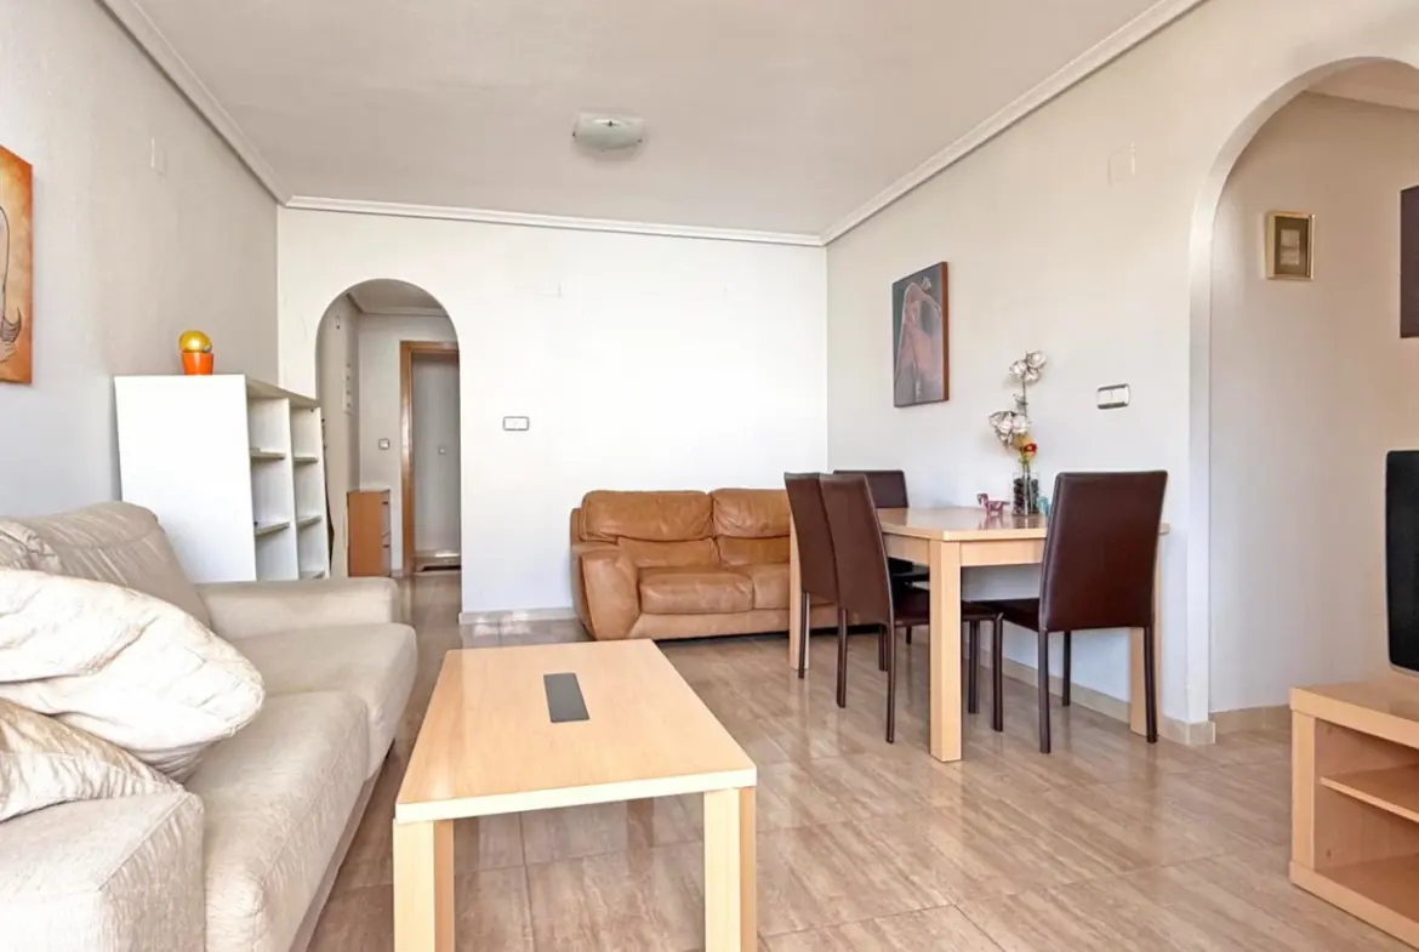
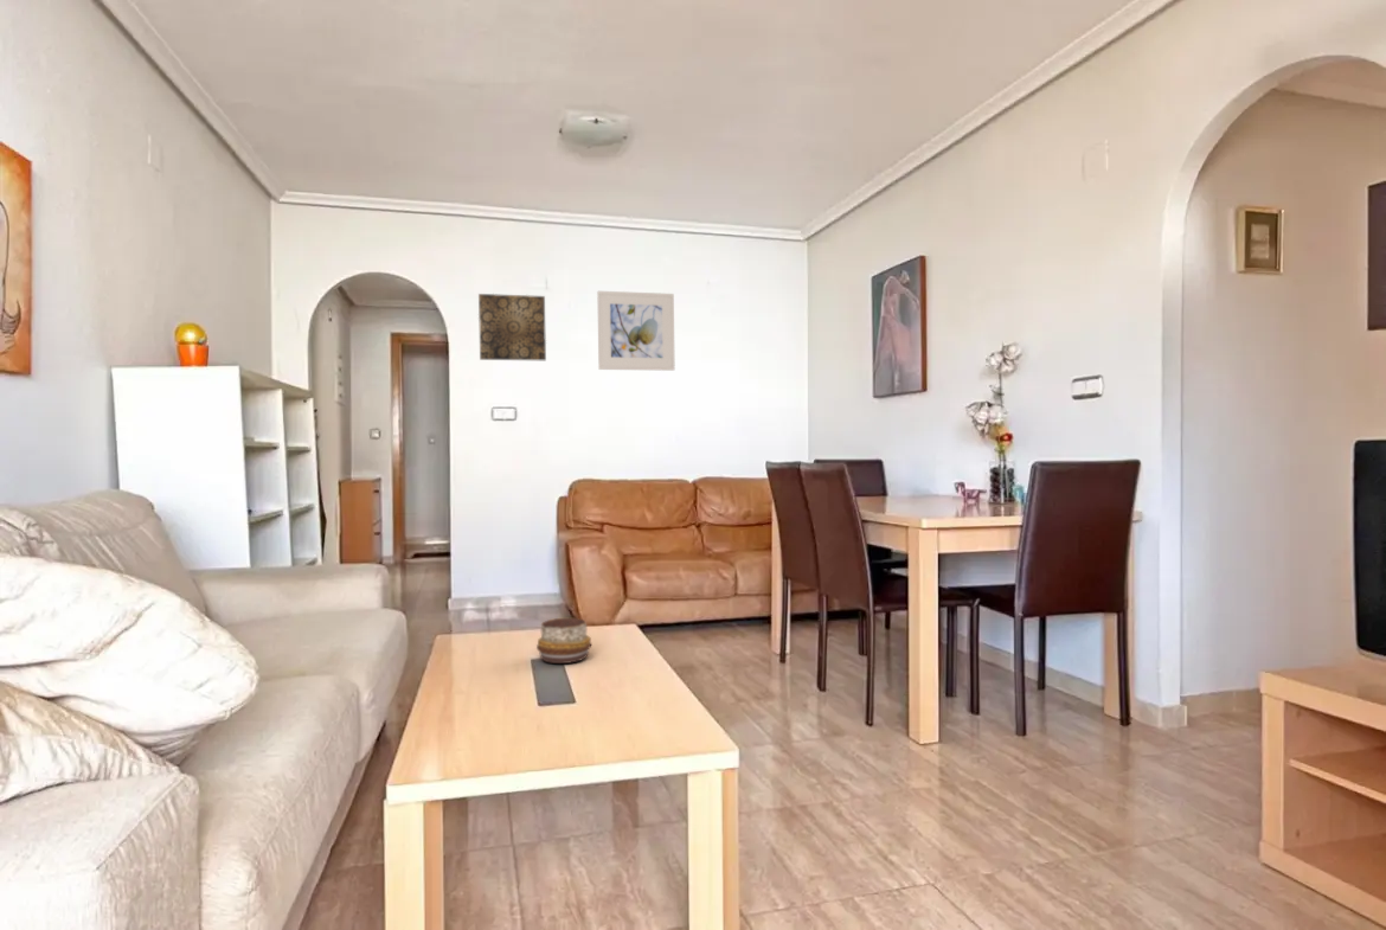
+ wall art [477,293,547,361]
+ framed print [596,290,676,372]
+ decorative bowl [535,617,592,665]
